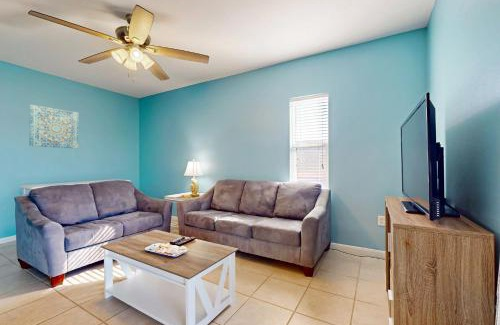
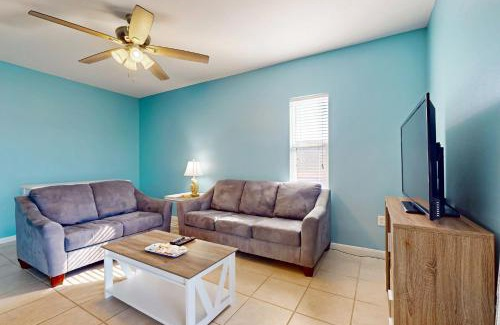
- wall art [28,104,80,149]
